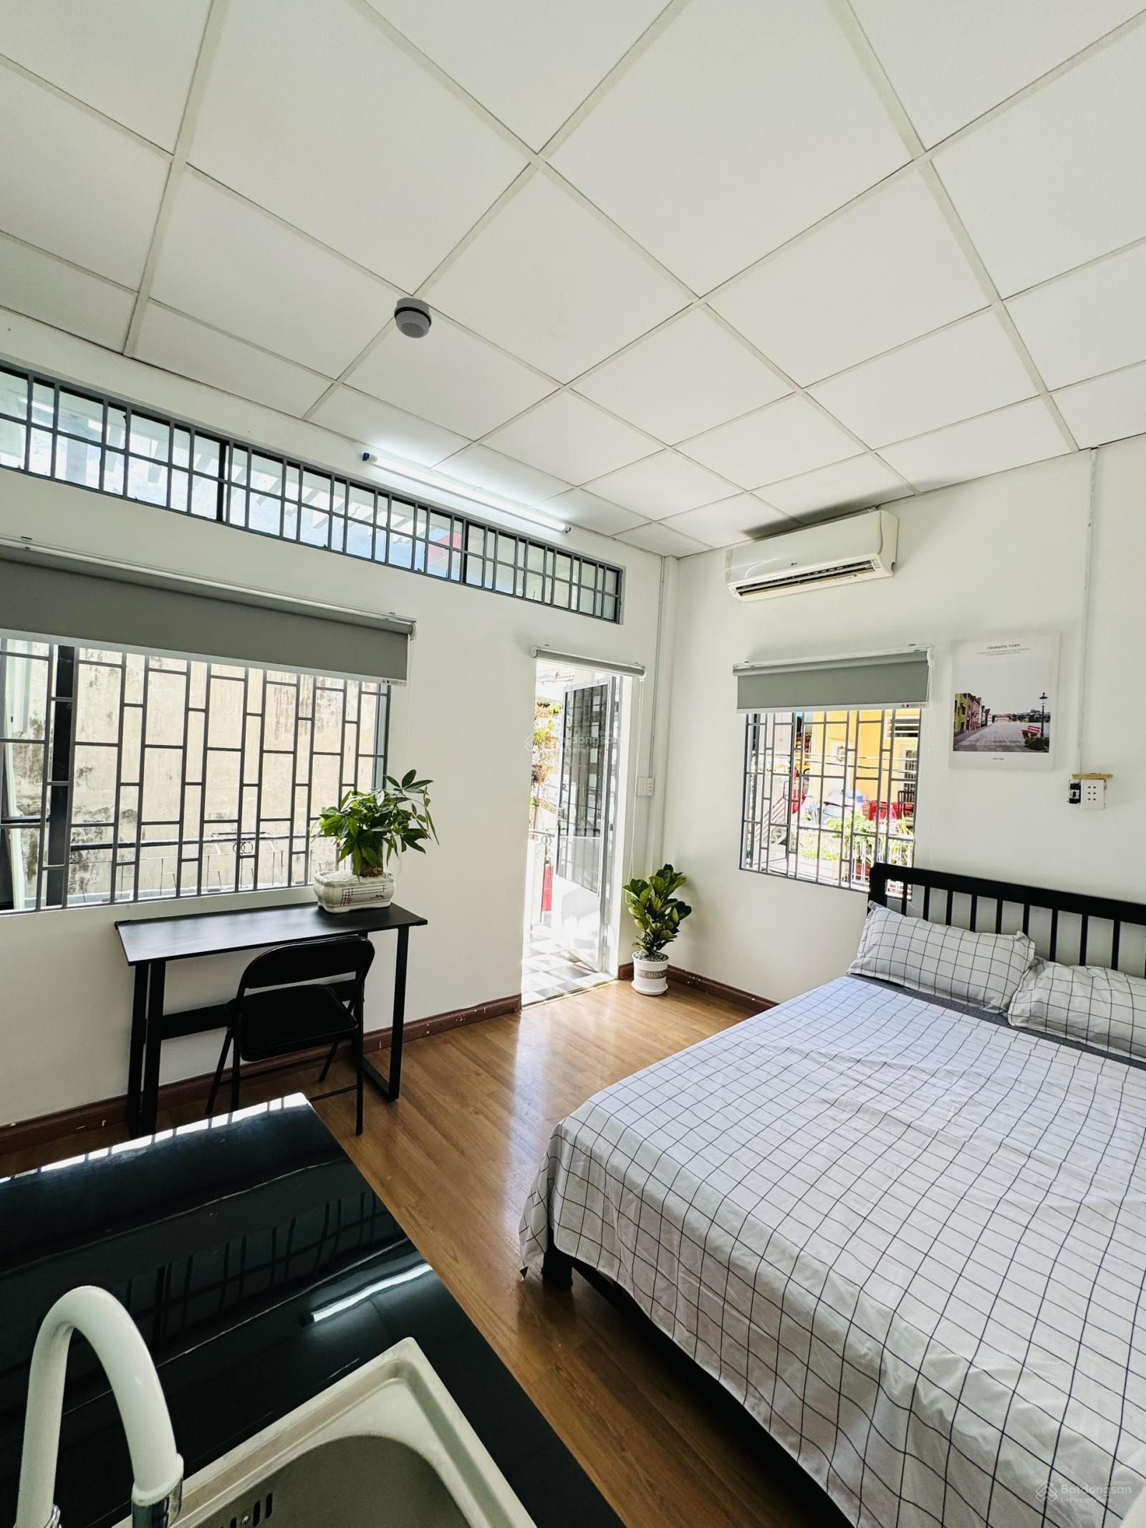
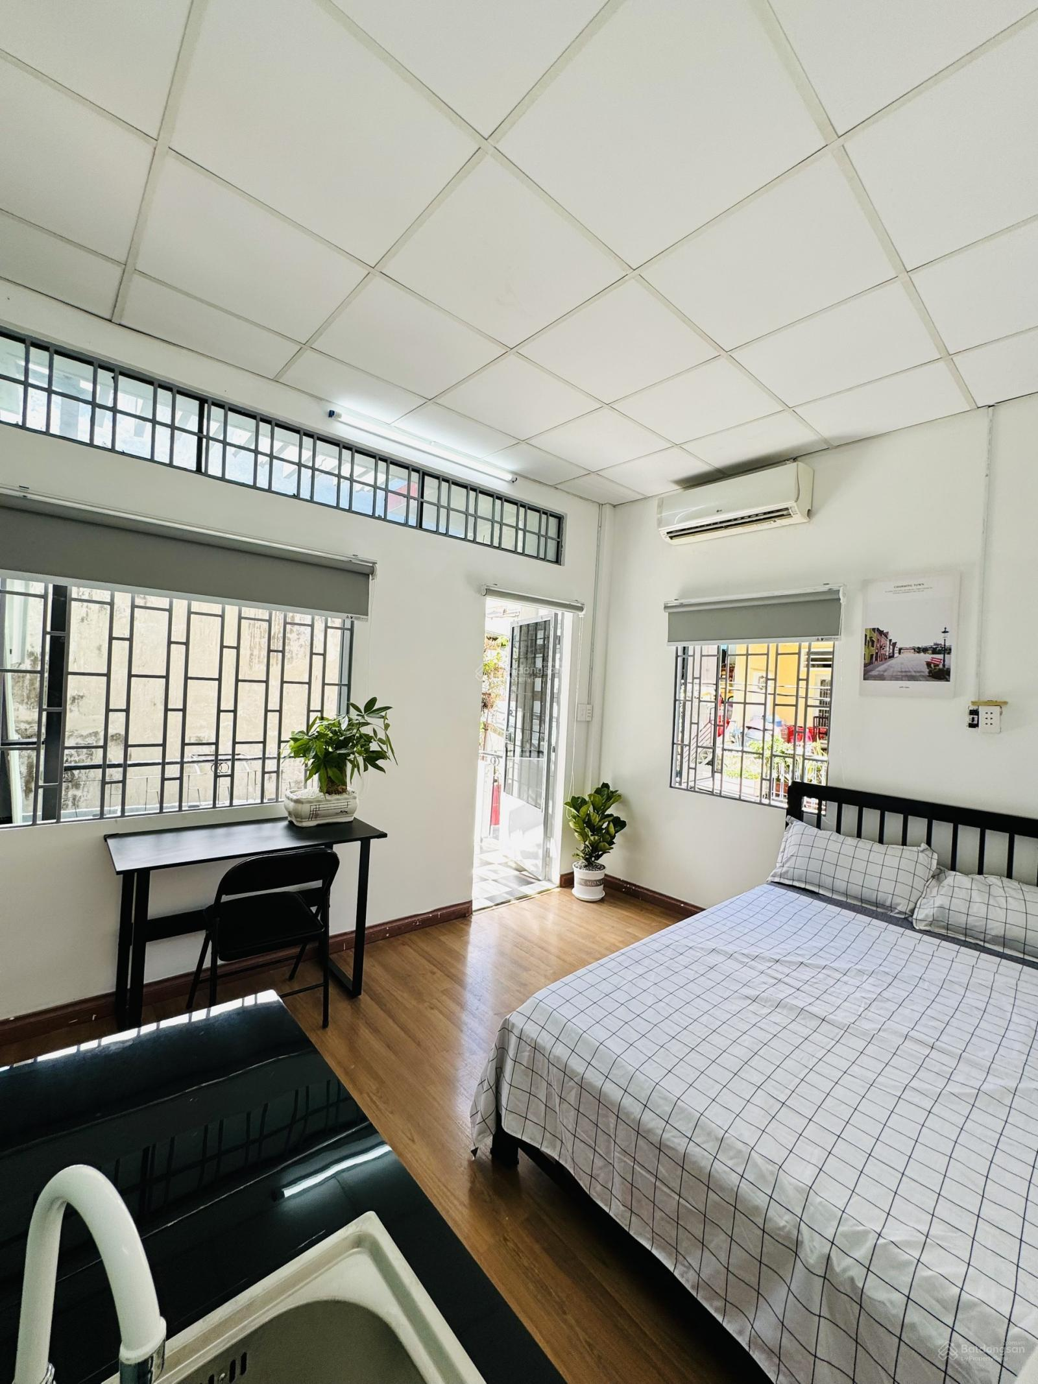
- smoke detector [394,297,432,338]
